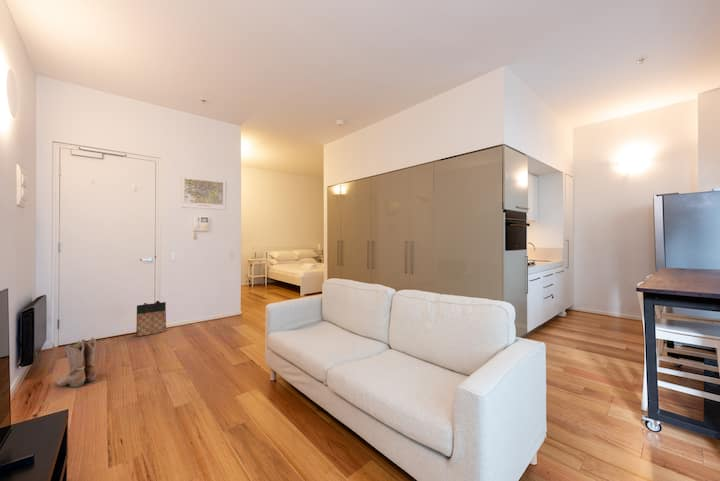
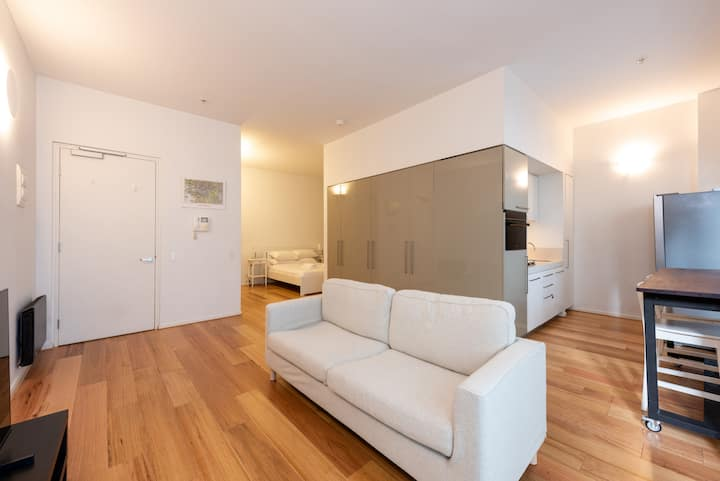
- boots [55,336,98,388]
- bag [135,300,167,337]
